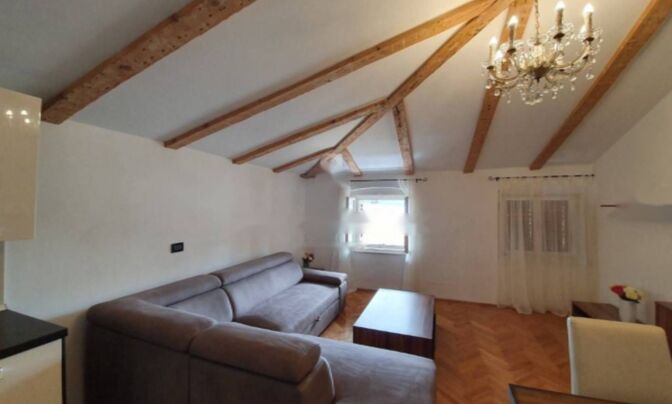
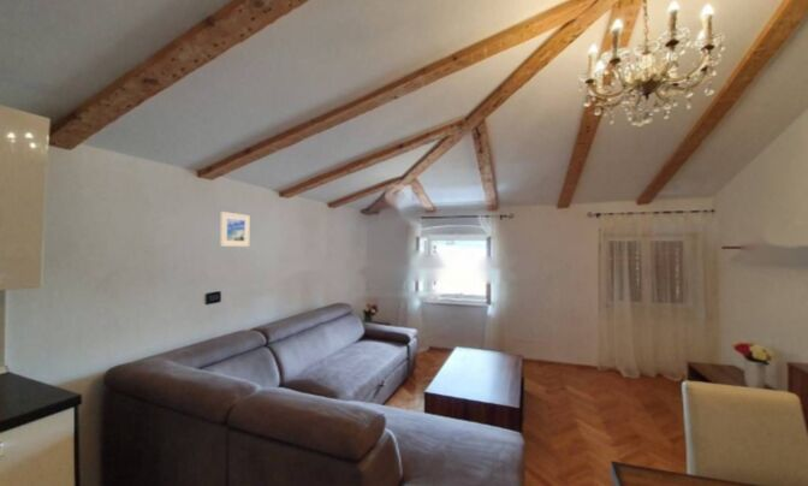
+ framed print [219,211,251,248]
